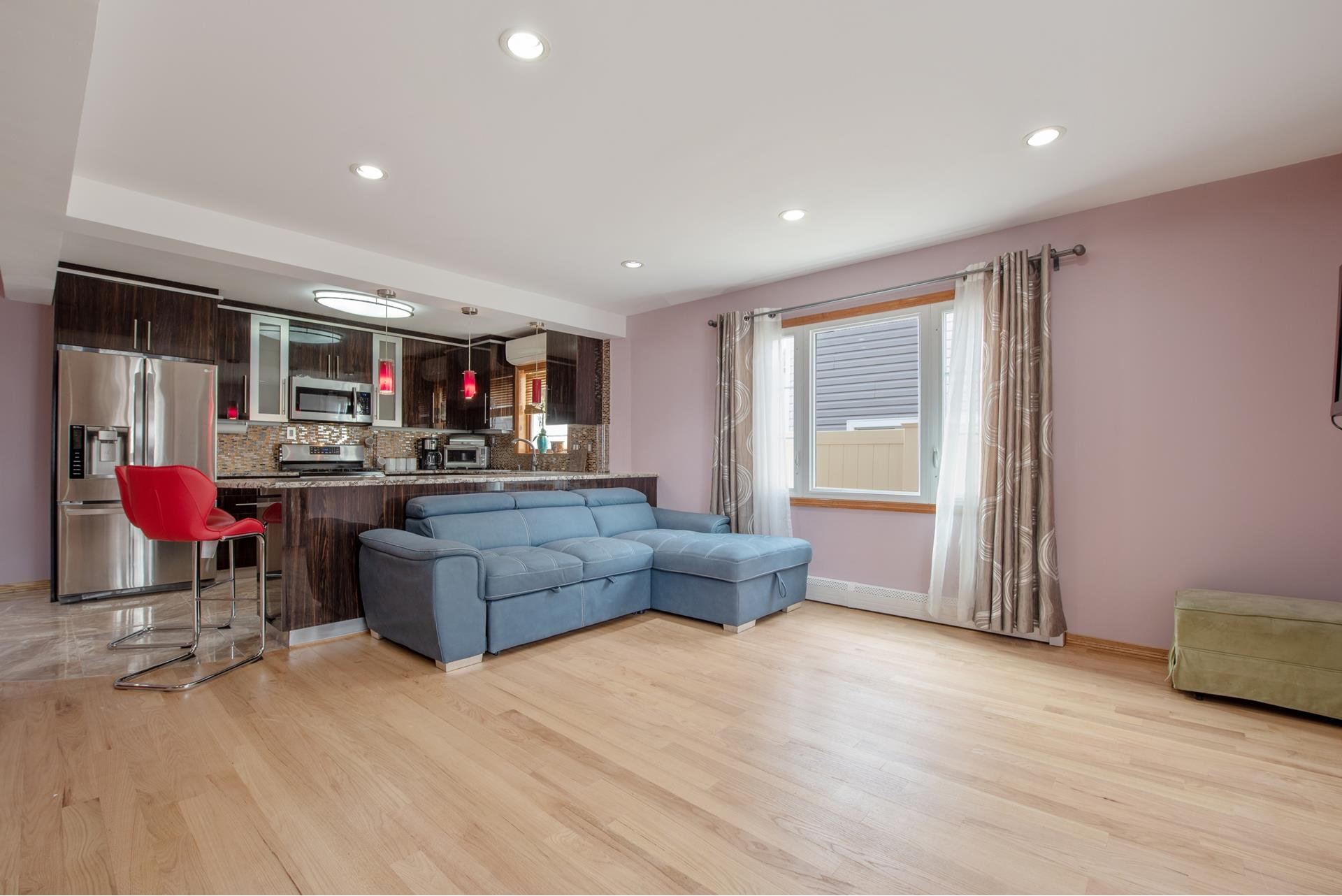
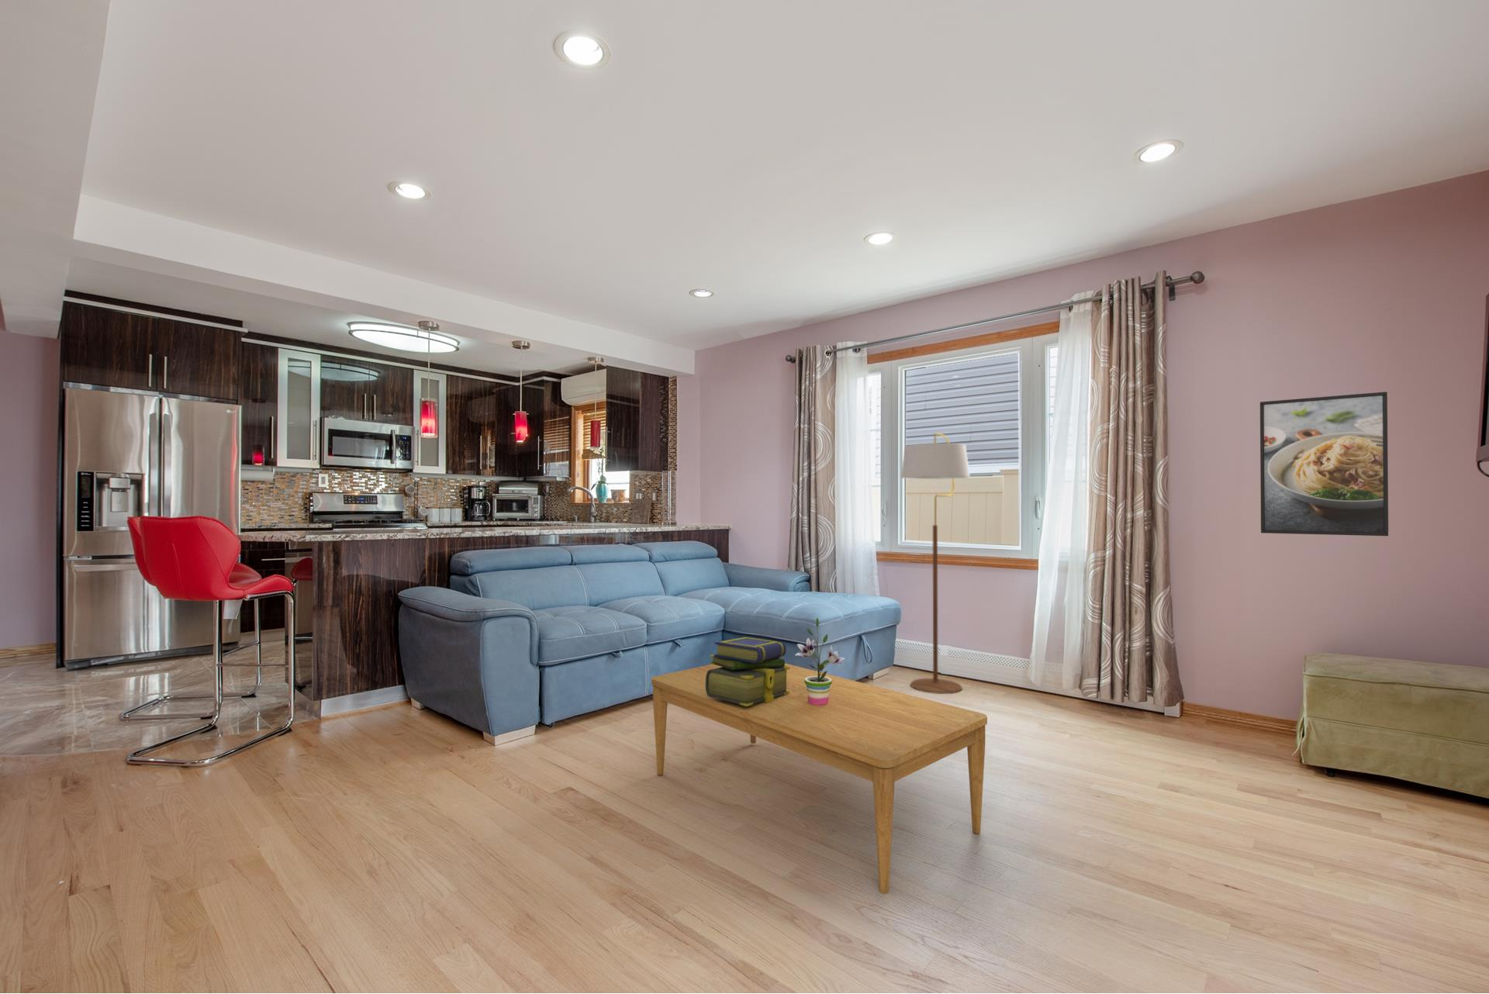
+ stack of books [706,637,790,707]
+ potted plant [794,617,847,706]
+ floor lamp [900,432,971,694]
+ coffee table [650,663,987,895]
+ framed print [1259,390,1389,537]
